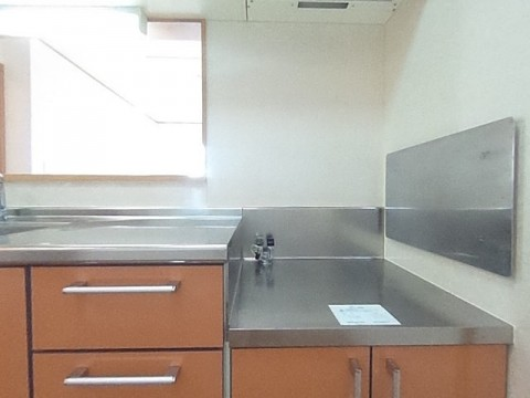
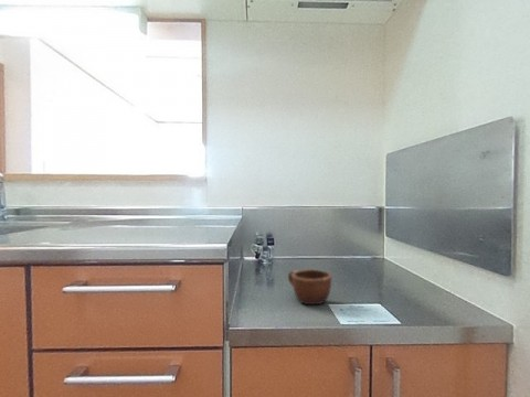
+ mug [287,268,332,305]
